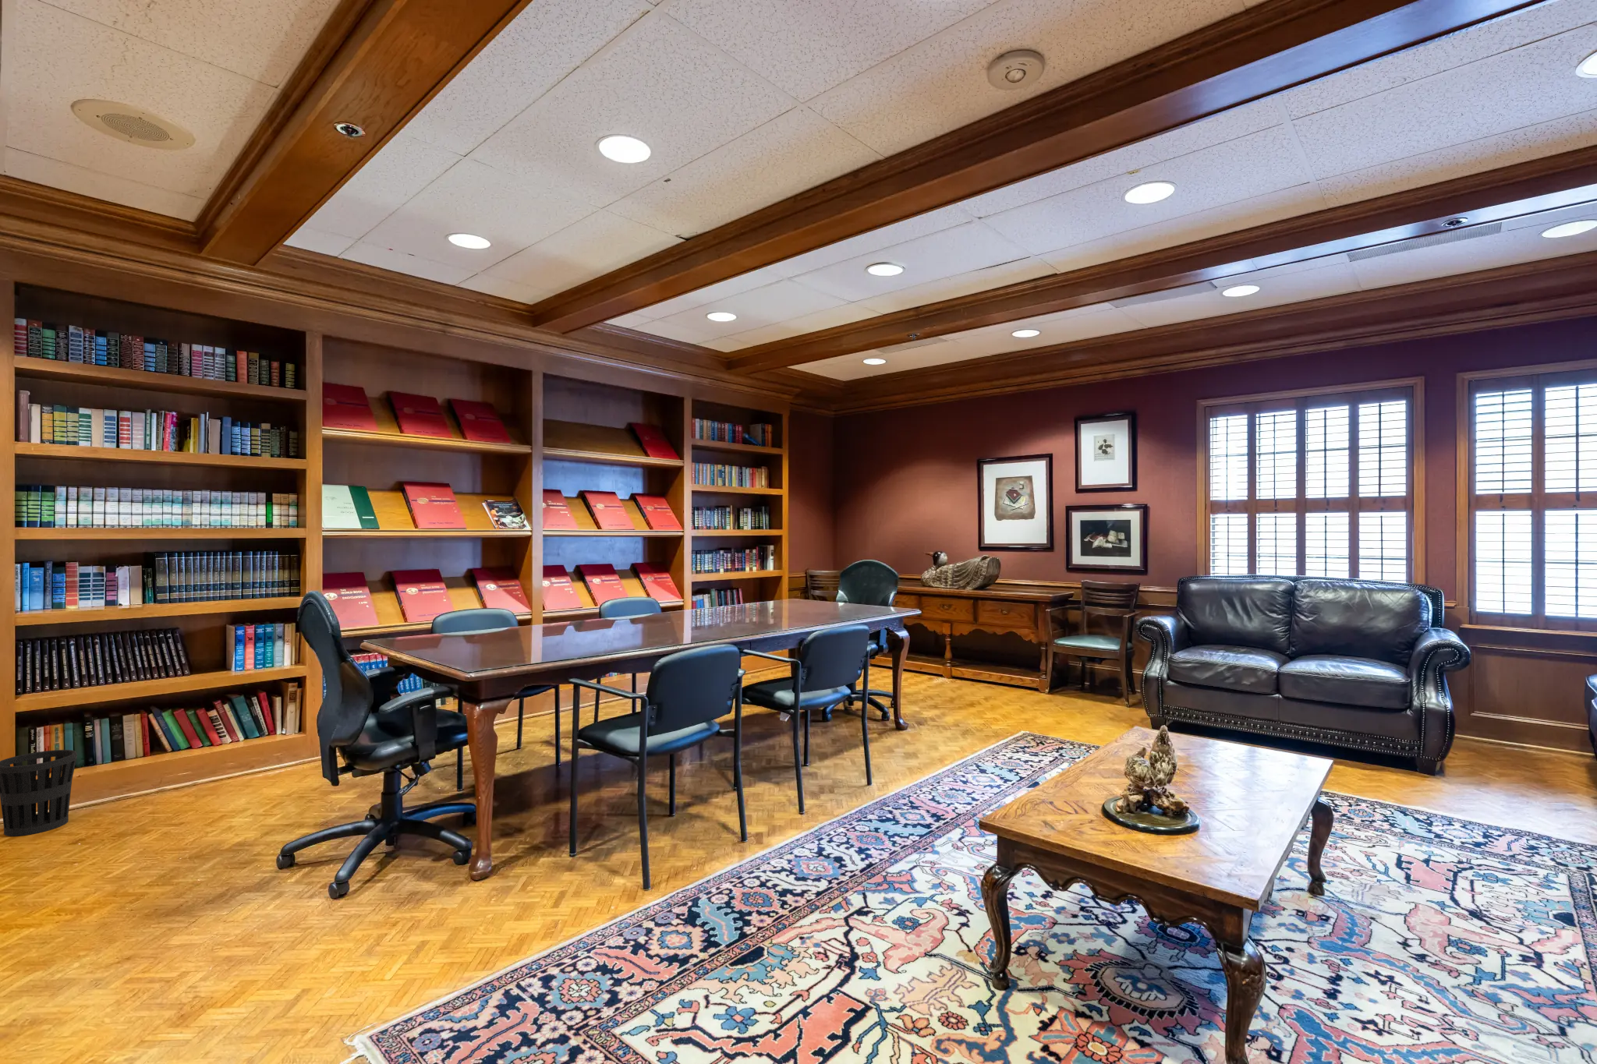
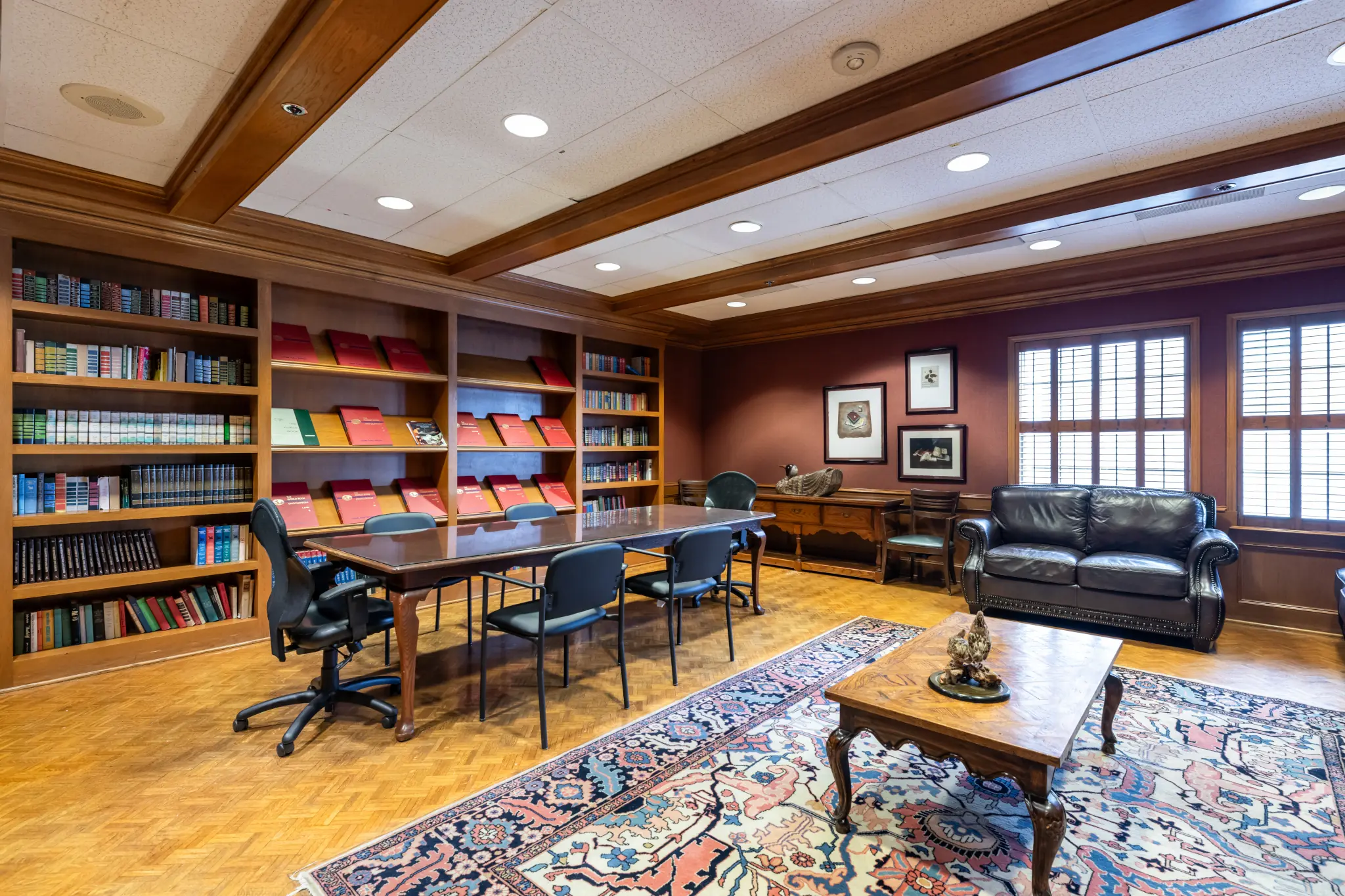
- wastebasket [0,749,78,837]
